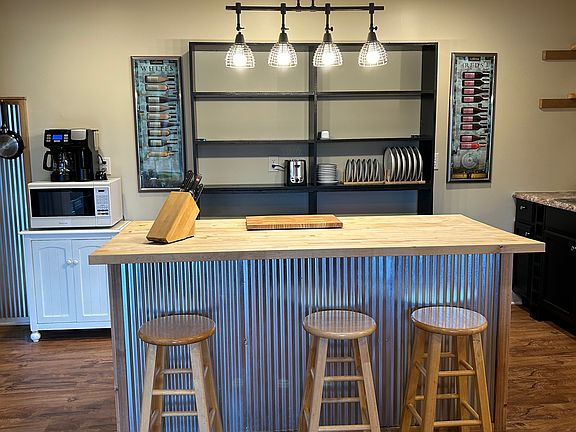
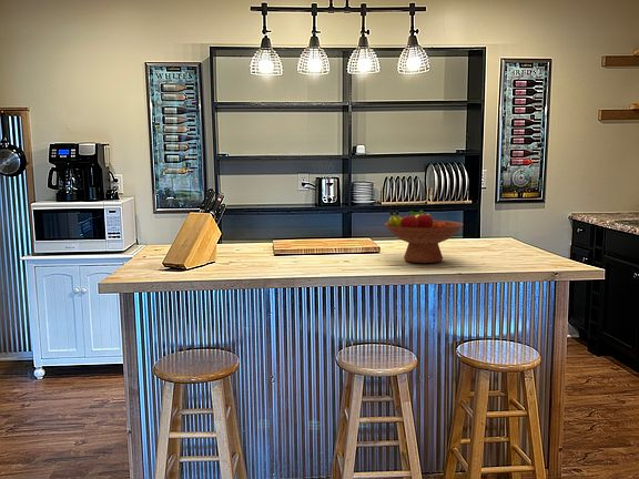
+ fruit bowl [384,208,465,264]
